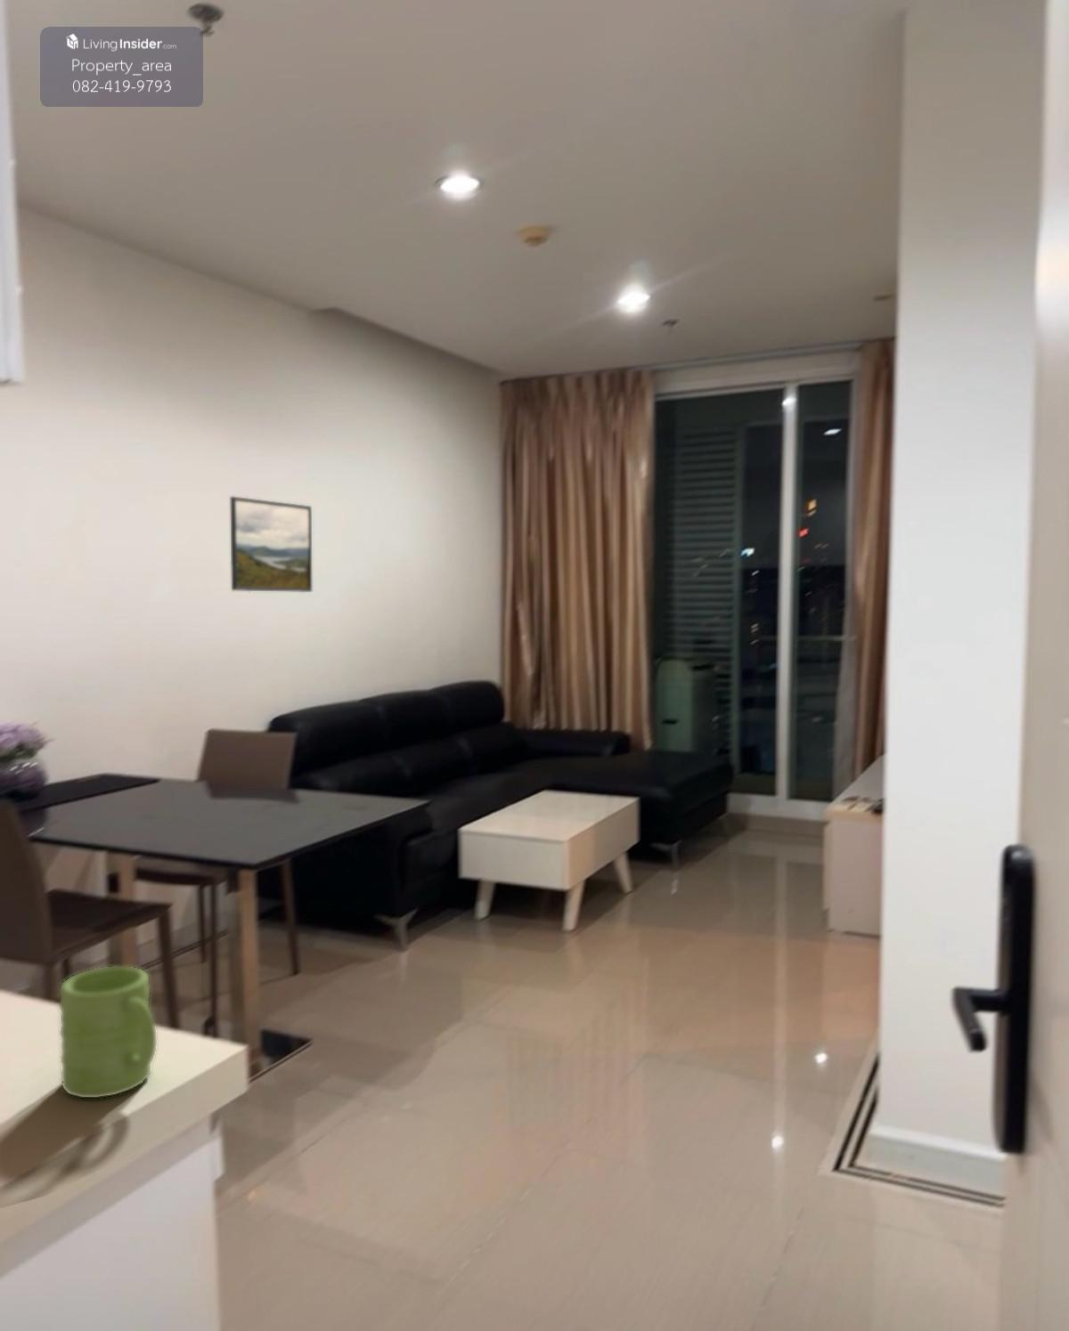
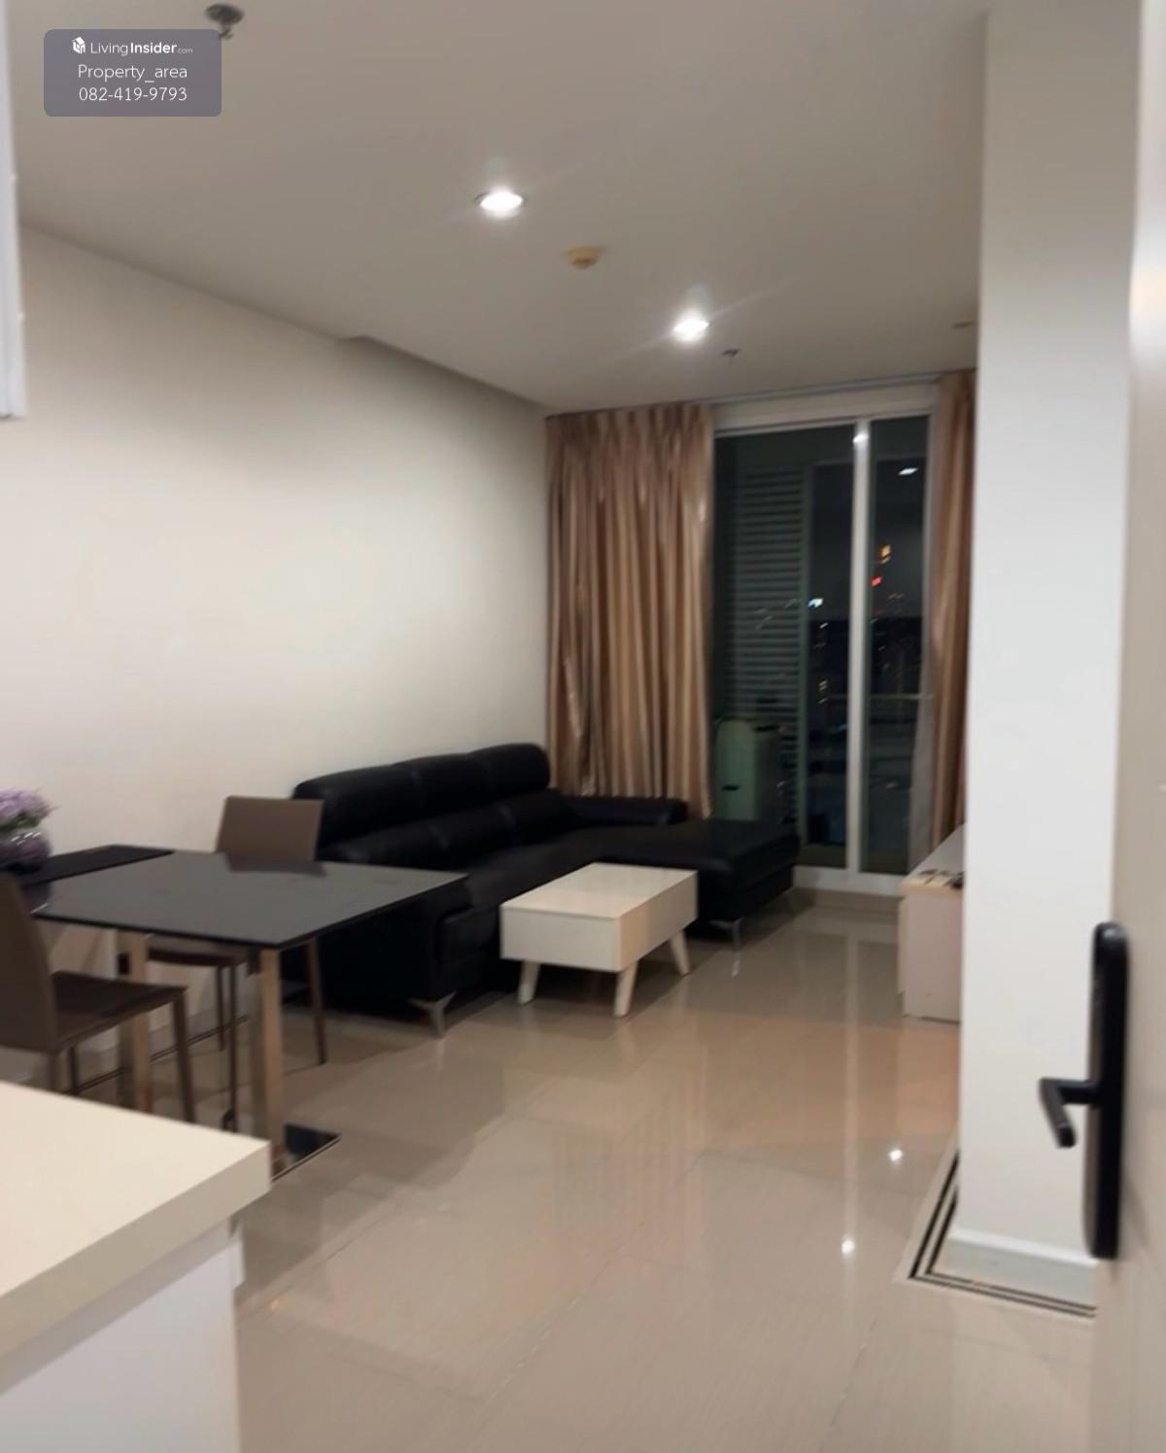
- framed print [229,496,313,593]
- mug [59,966,157,1099]
